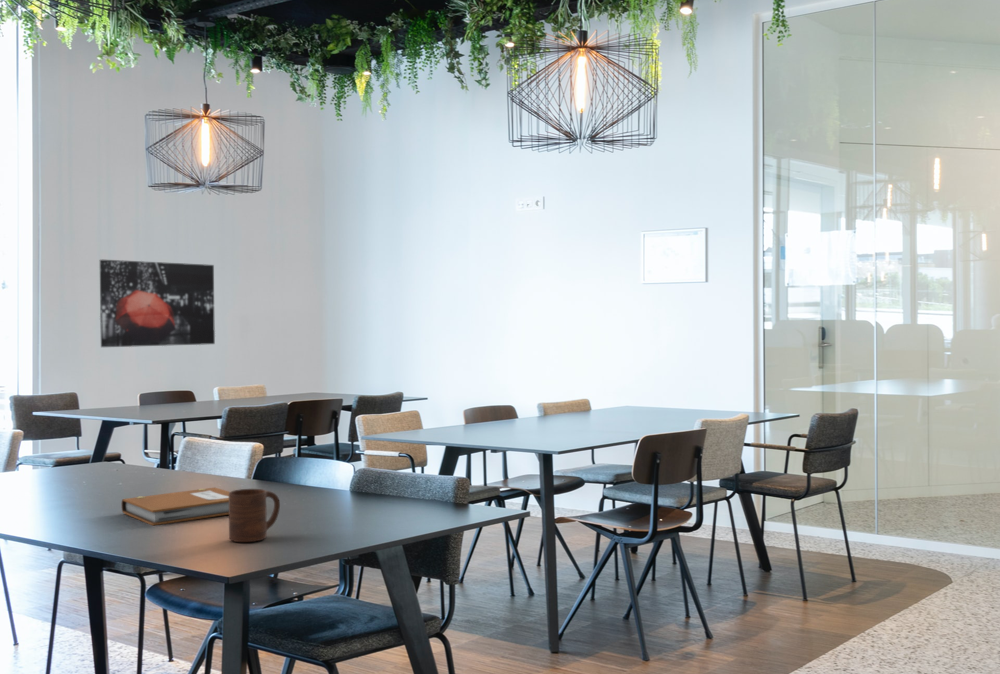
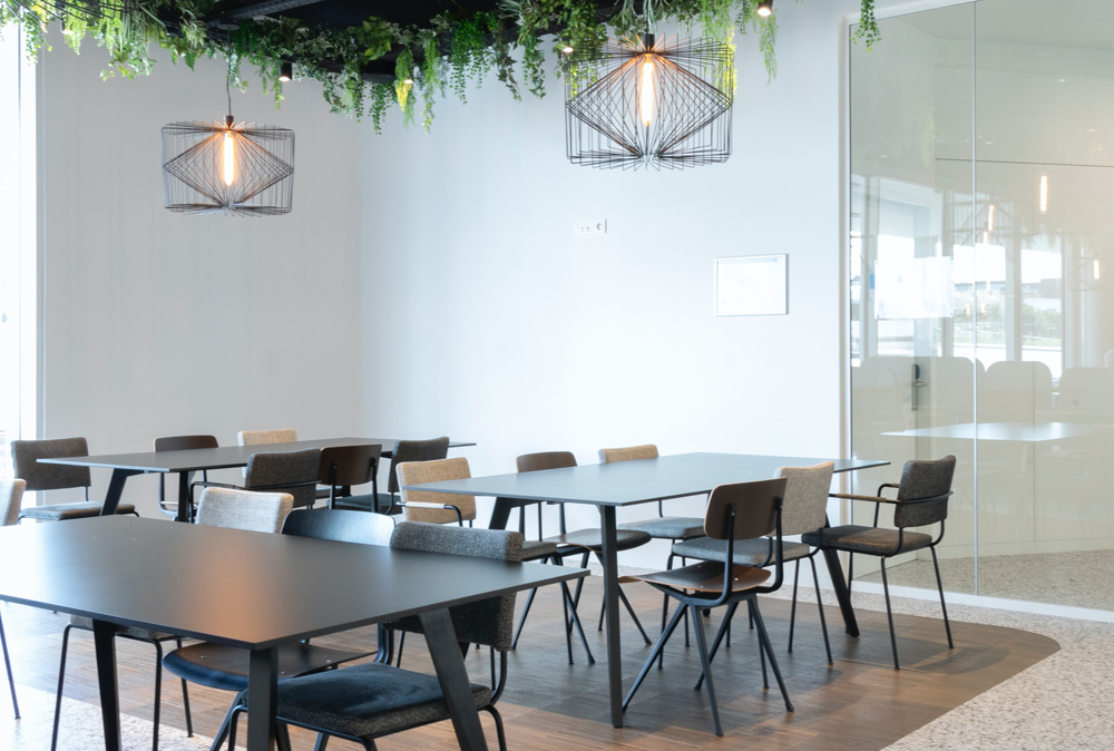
- wall art [99,259,216,348]
- cup [228,488,281,543]
- notebook [121,486,230,526]
